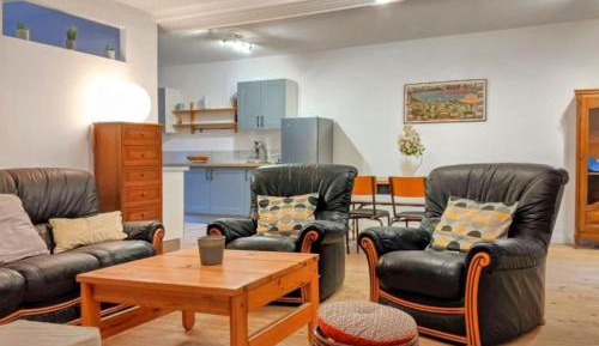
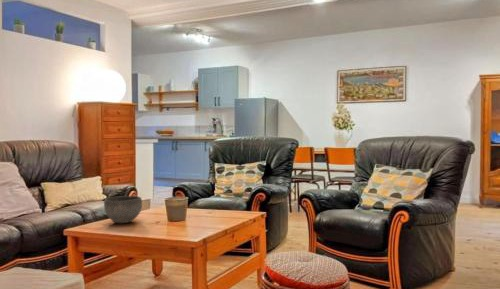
+ bowl [103,195,143,224]
